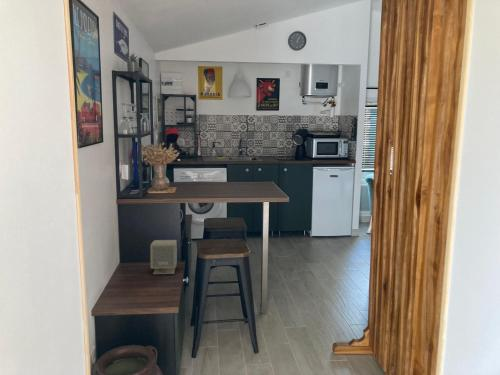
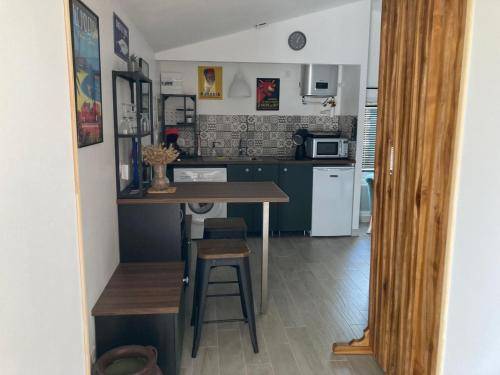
- speaker [149,239,178,275]
